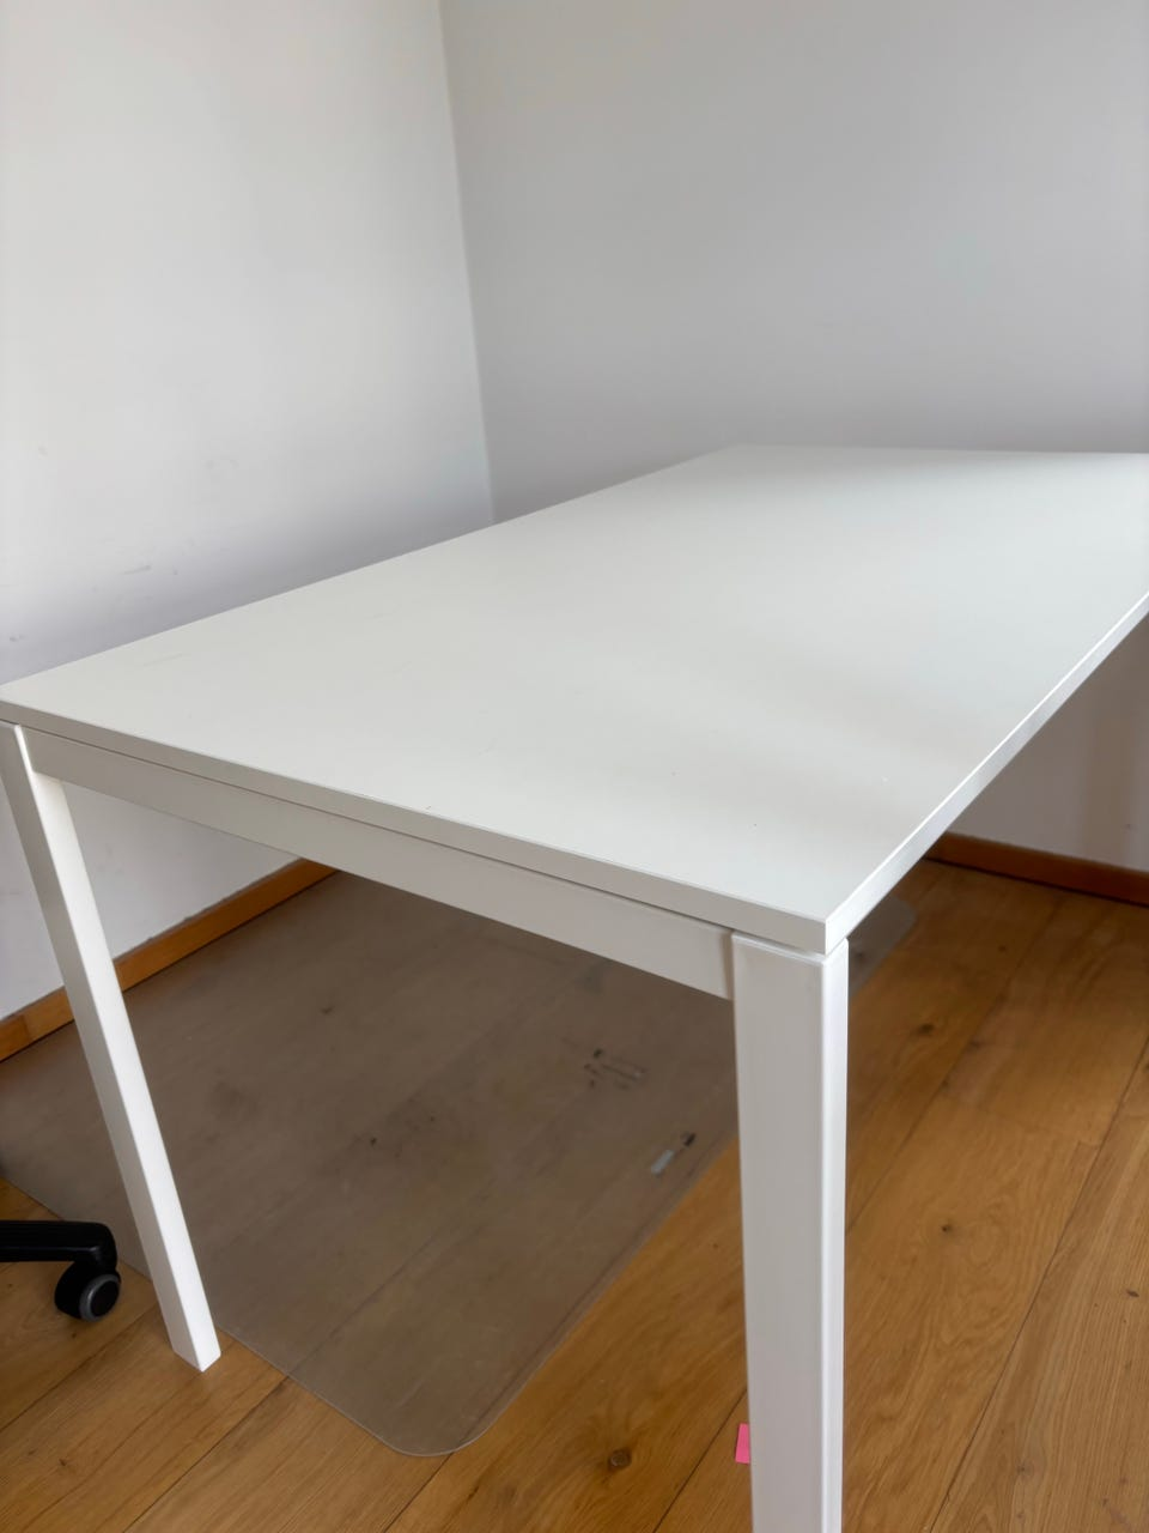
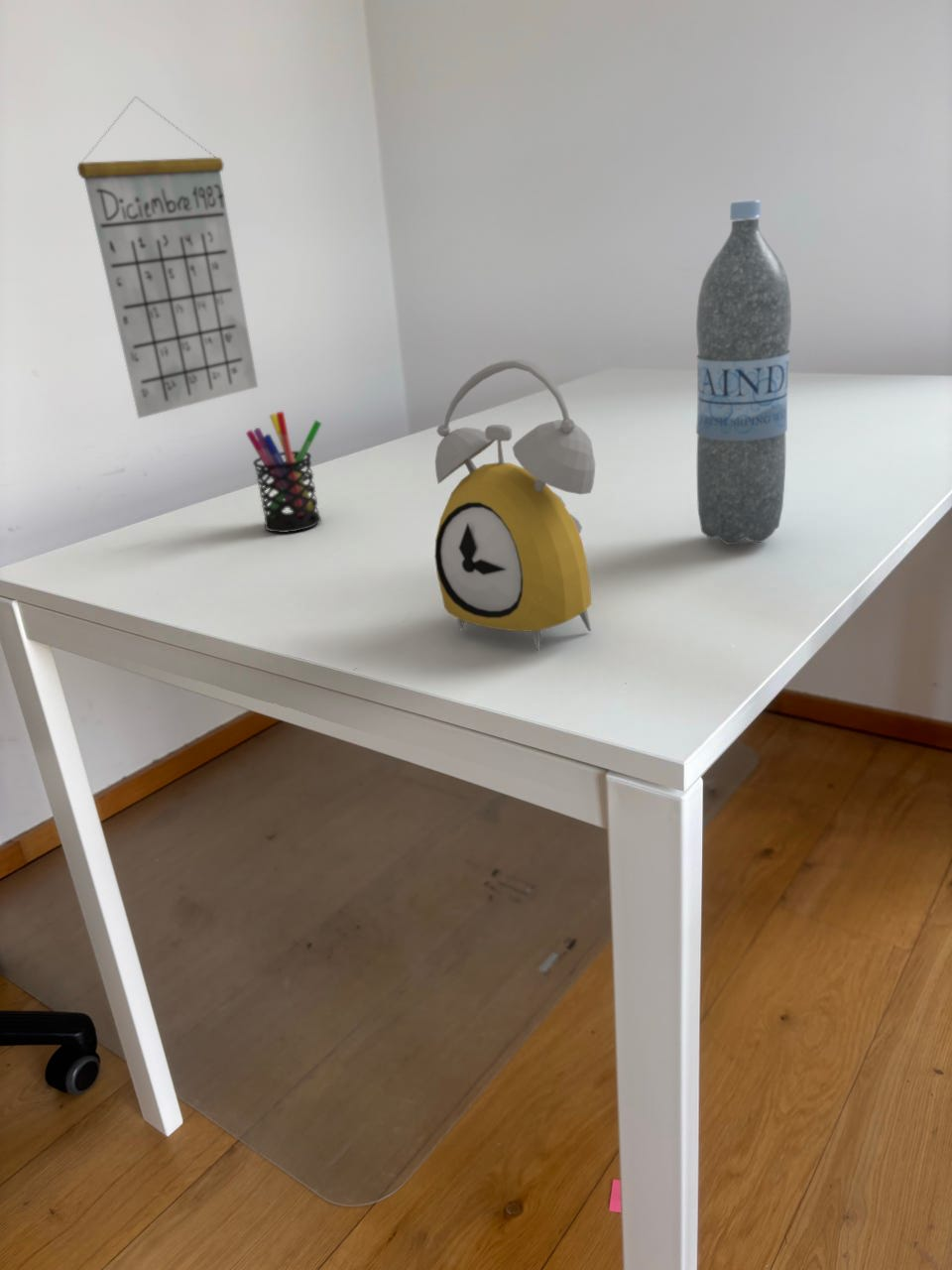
+ pen holder [245,411,322,534]
+ calendar [76,95,259,420]
+ alarm clock [433,358,596,651]
+ water bottle [695,198,792,546]
